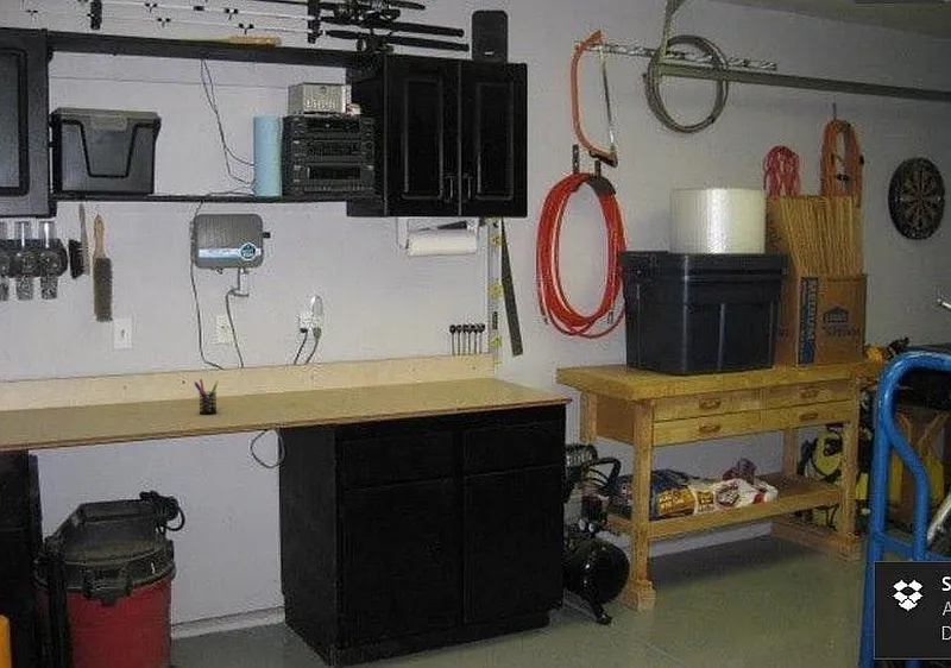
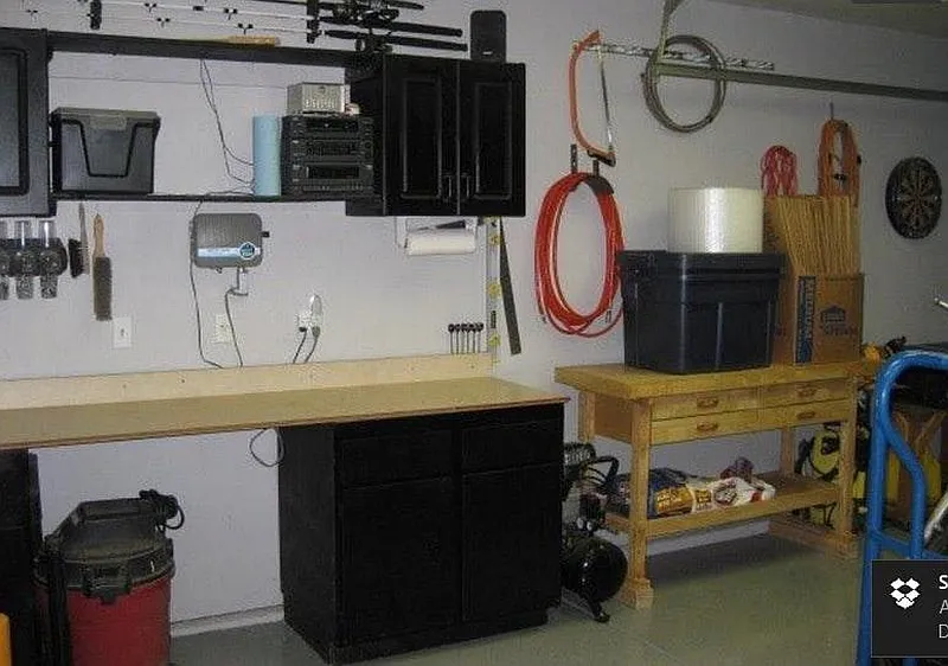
- pen holder [193,378,219,415]
